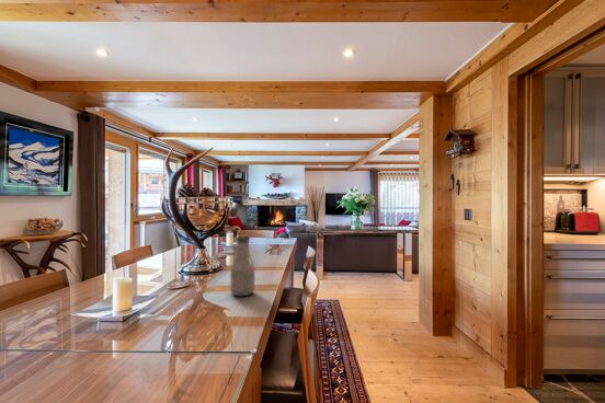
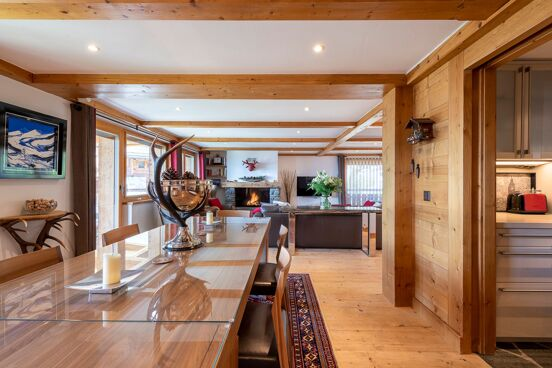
- bottle [229,234,255,297]
